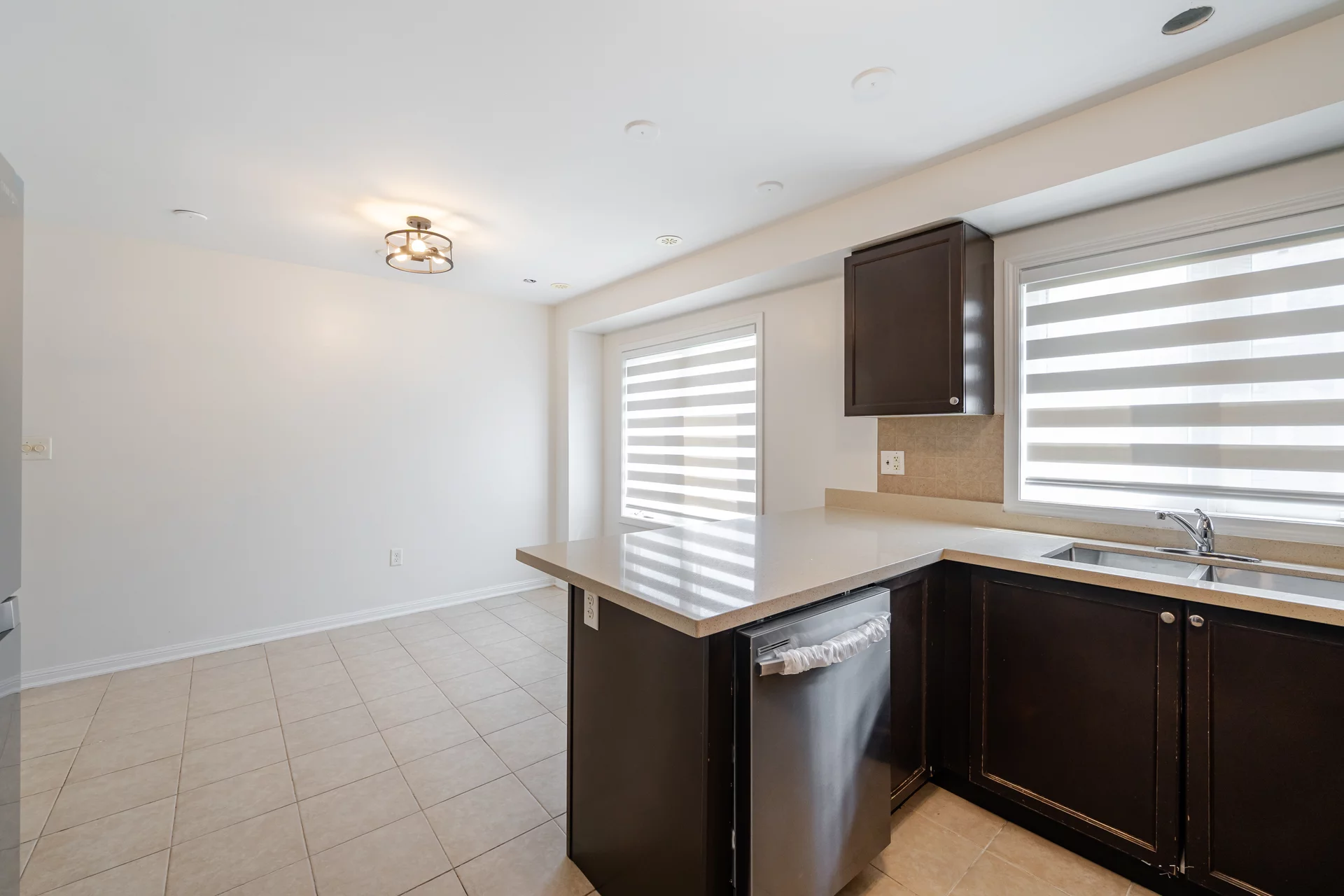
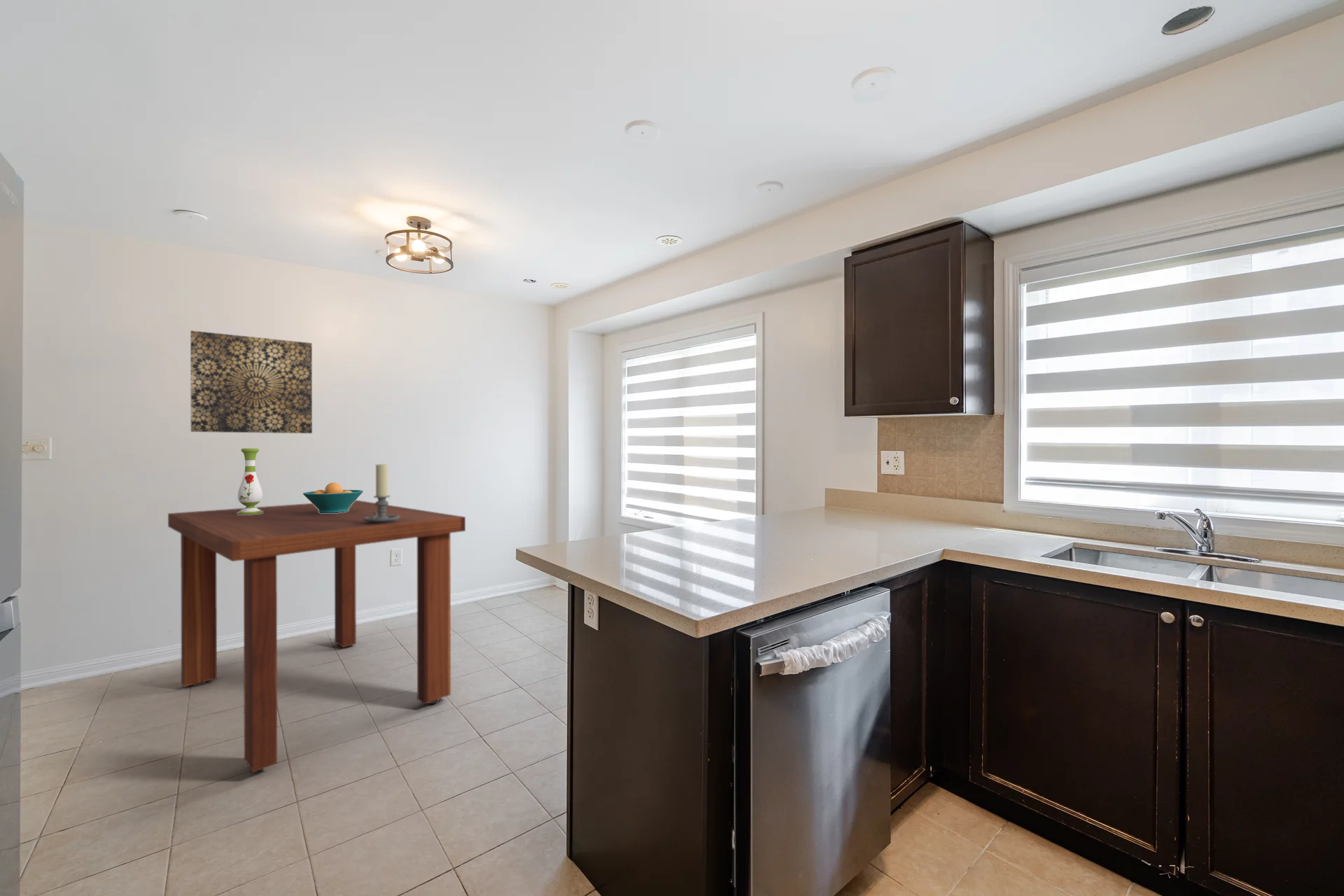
+ dining table [167,500,466,773]
+ vase [237,448,263,514]
+ candle holder [363,462,400,524]
+ fruit bowl [302,482,364,513]
+ wall art [190,330,313,434]
